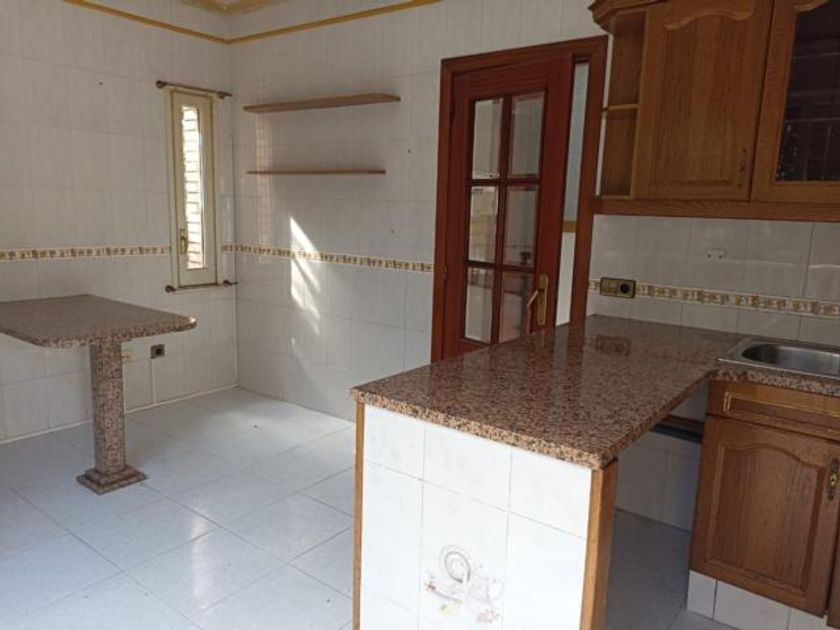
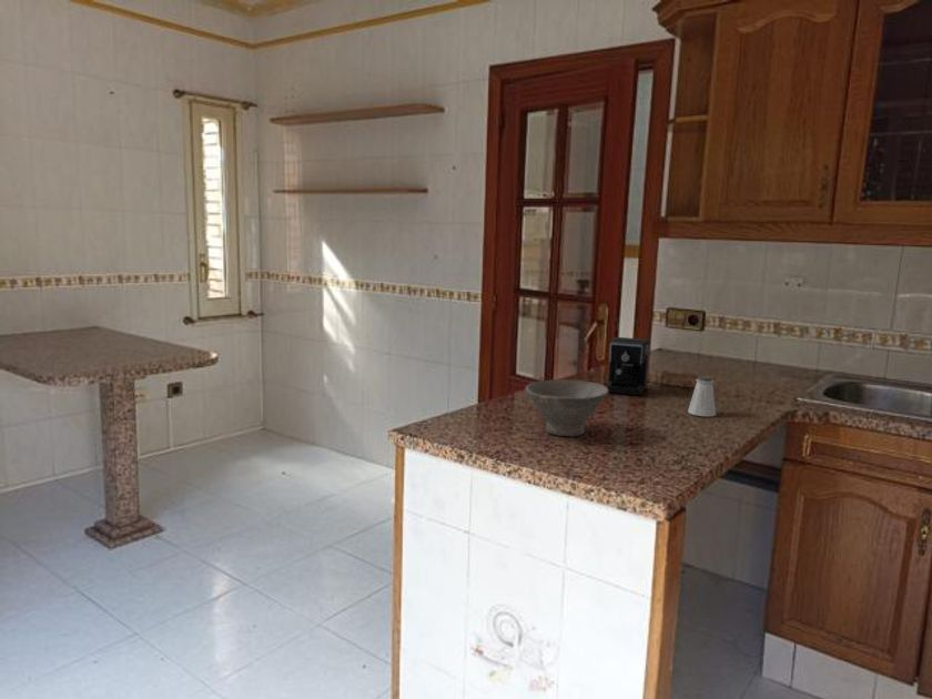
+ saltshaker [687,375,717,417]
+ bowl [525,378,609,437]
+ coffee maker [606,336,696,396]
